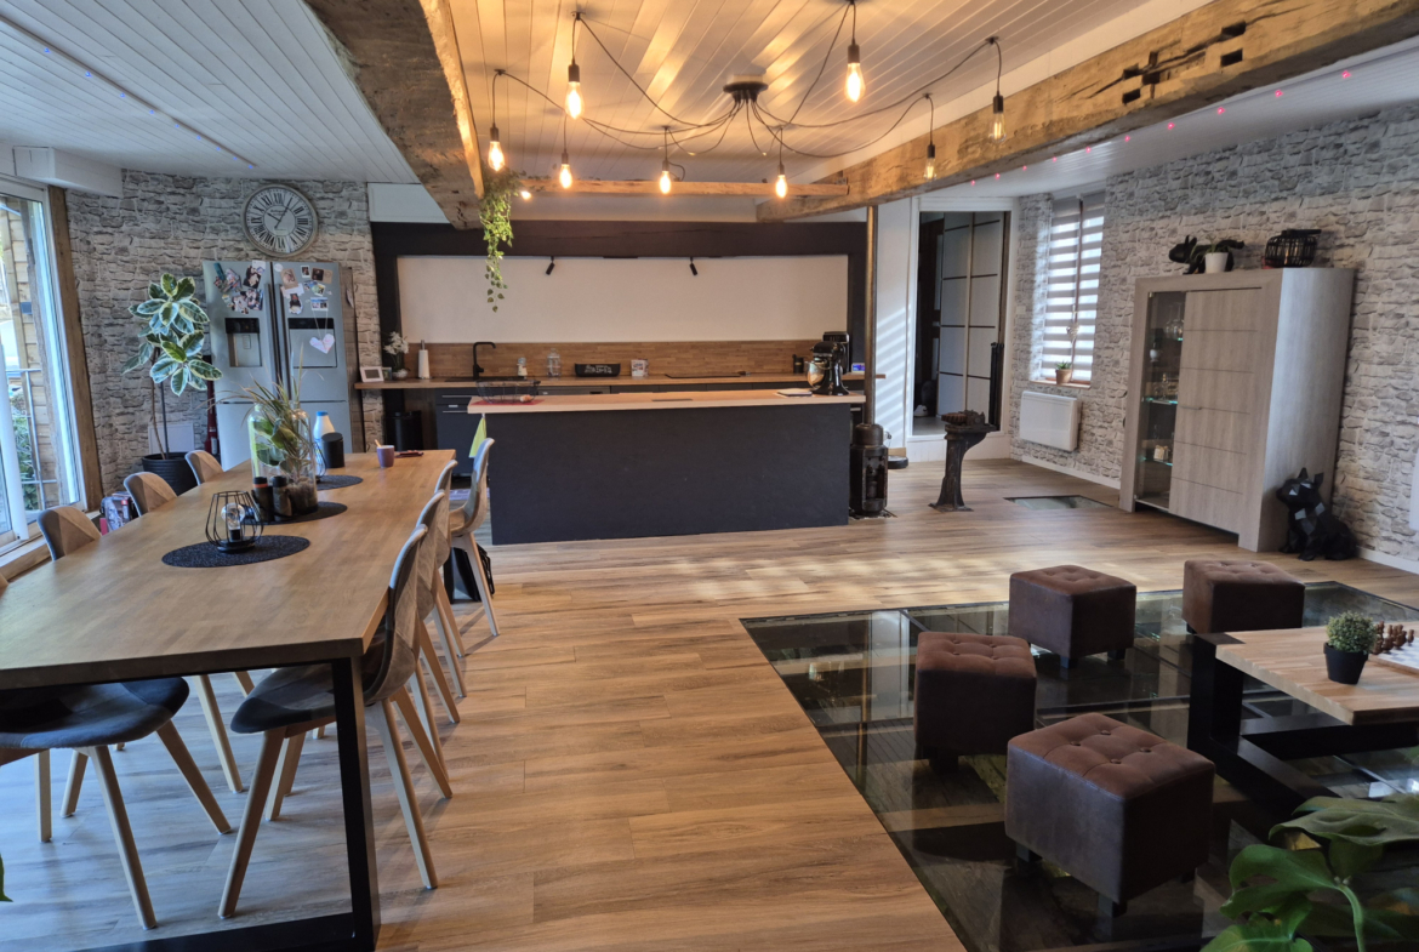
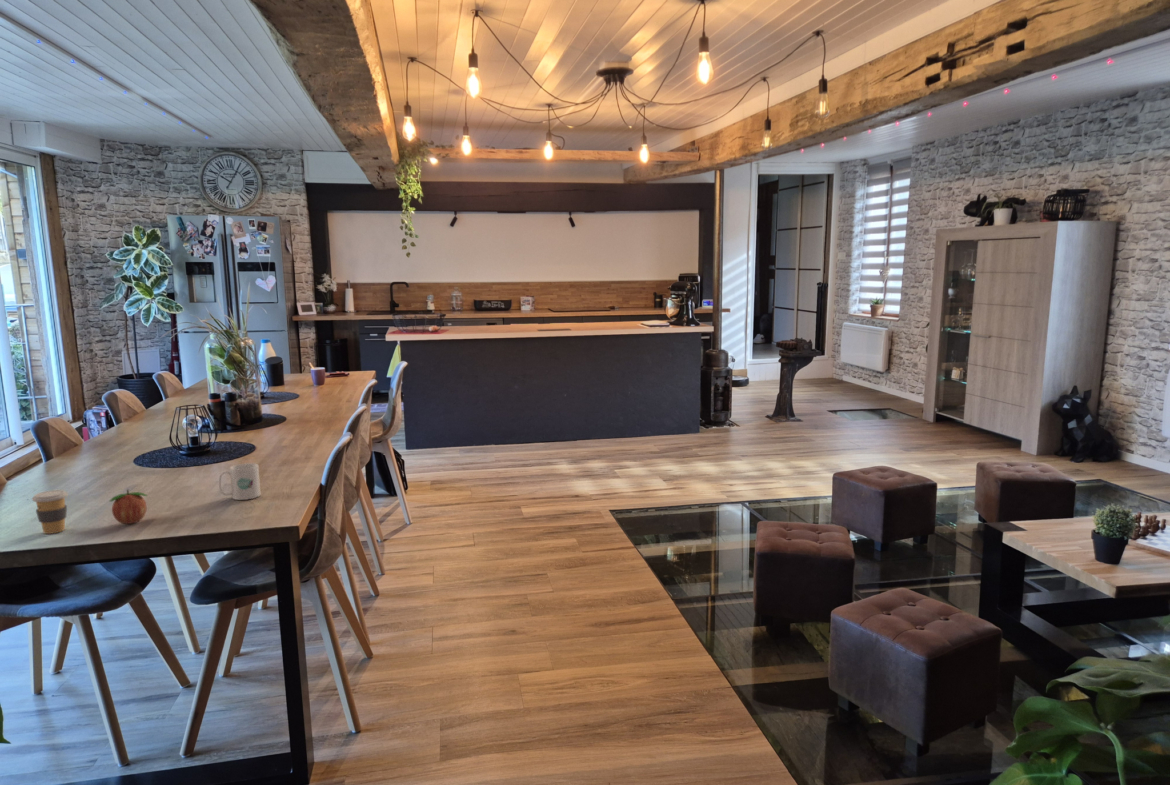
+ fruit [109,488,149,525]
+ coffee cup [31,489,69,535]
+ mug [218,462,261,501]
